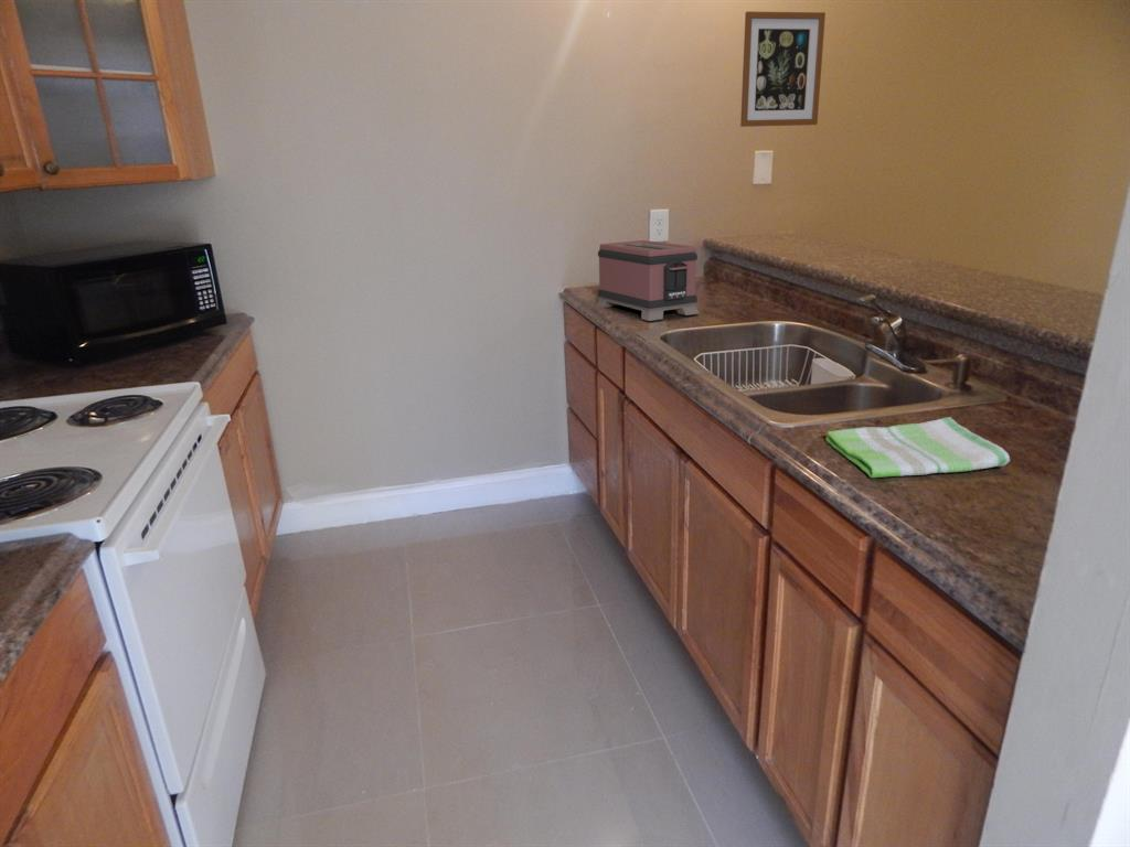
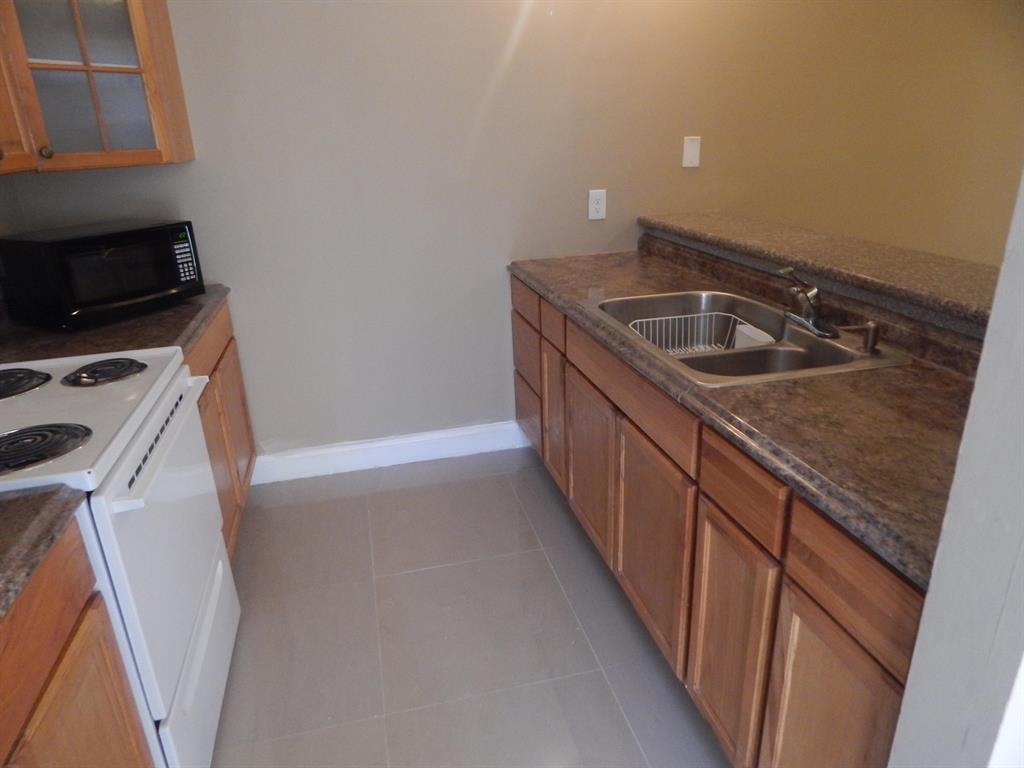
- wall art [739,10,827,128]
- dish towel [824,416,1011,479]
- toaster [595,239,700,322]
